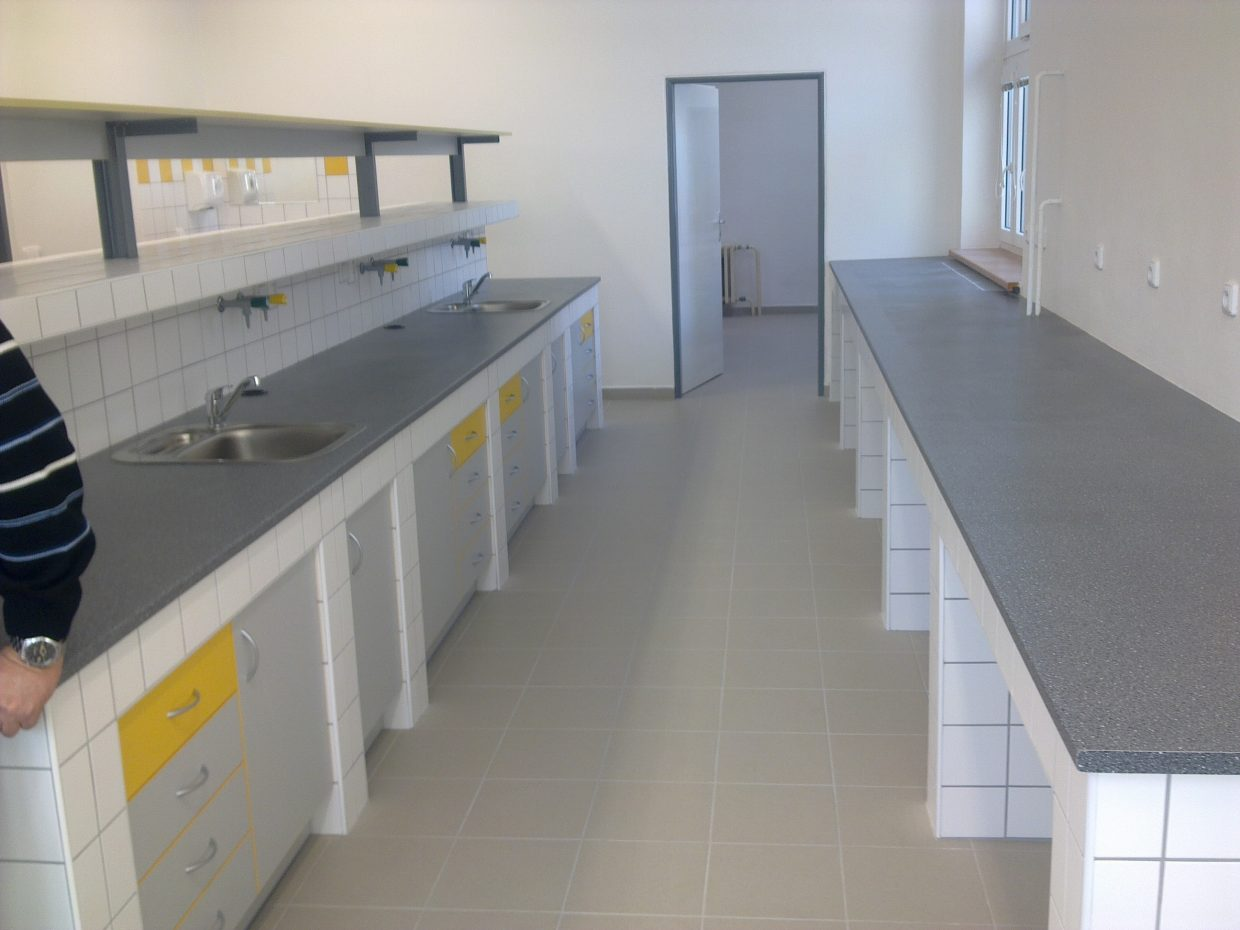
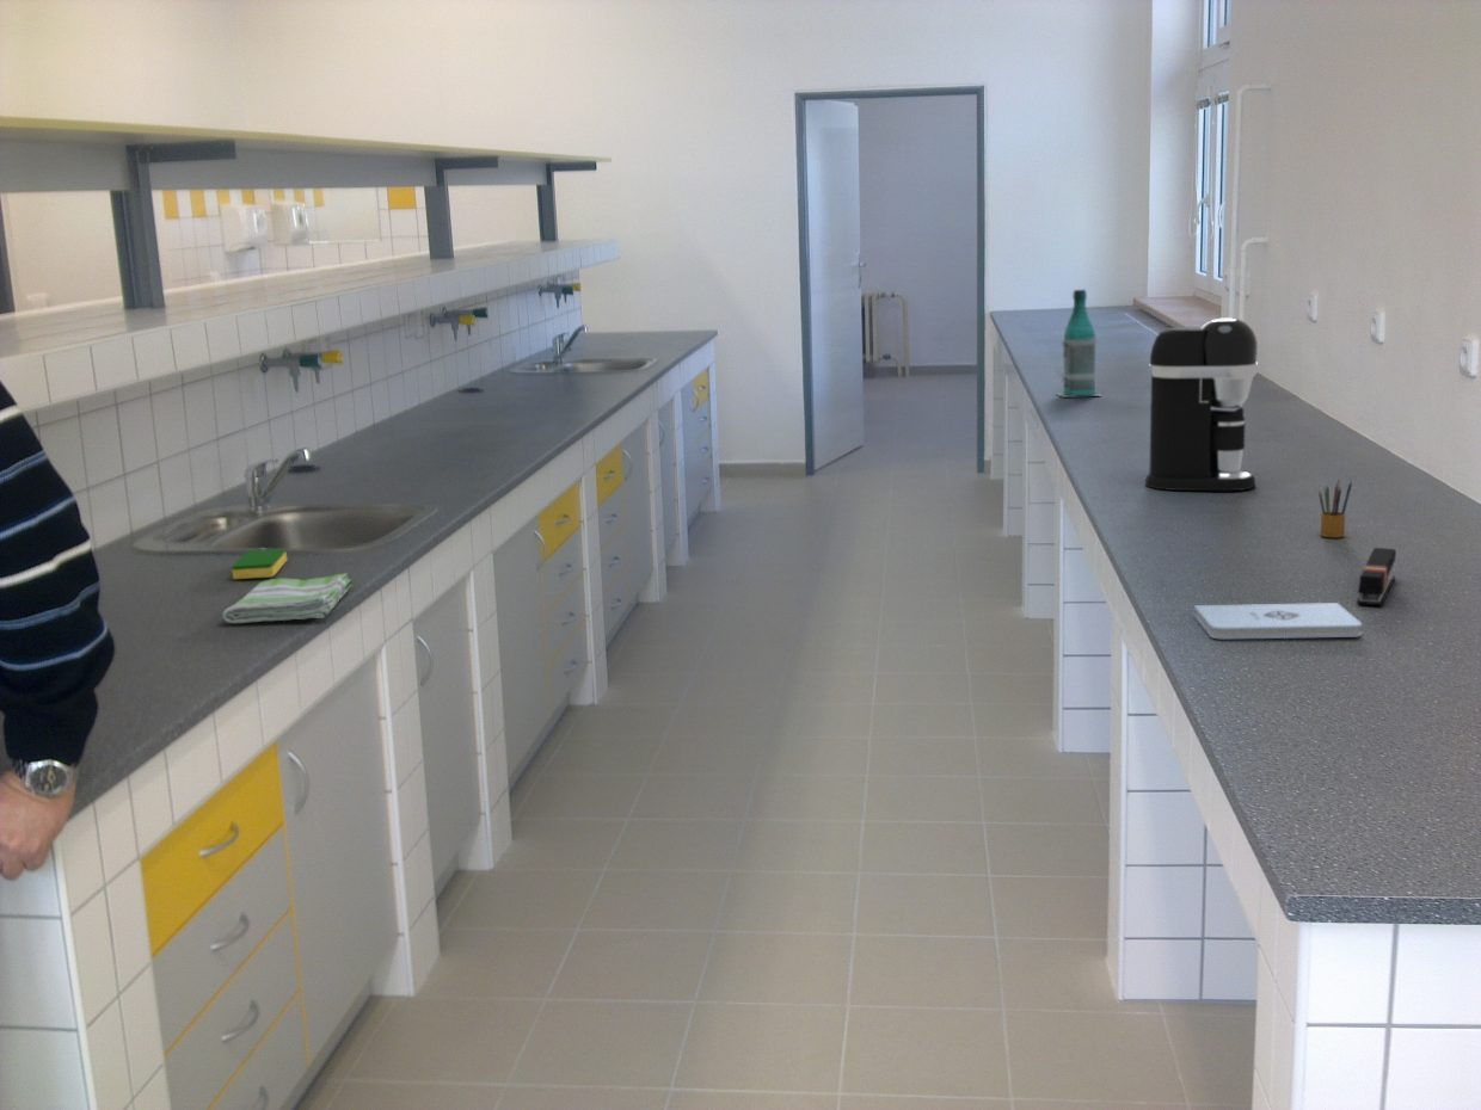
+ notepad [1193,602,1363,640]
+ pencil box [1317,479,1353,538]
+ coffee maker [1144,316,1259,492]
+ stapler [1356,547,1397,606]
+ dish towel [221,572,354,624]
+ bottle [1055,289,1100,399]
+ dish sponge [231,548,288,580]
